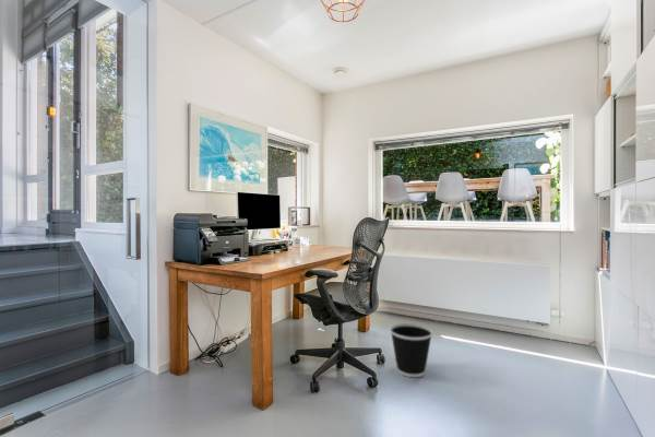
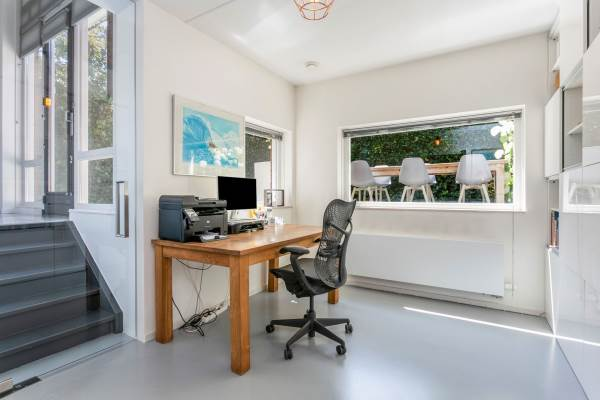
- wastebasket [389,322,433,378]
